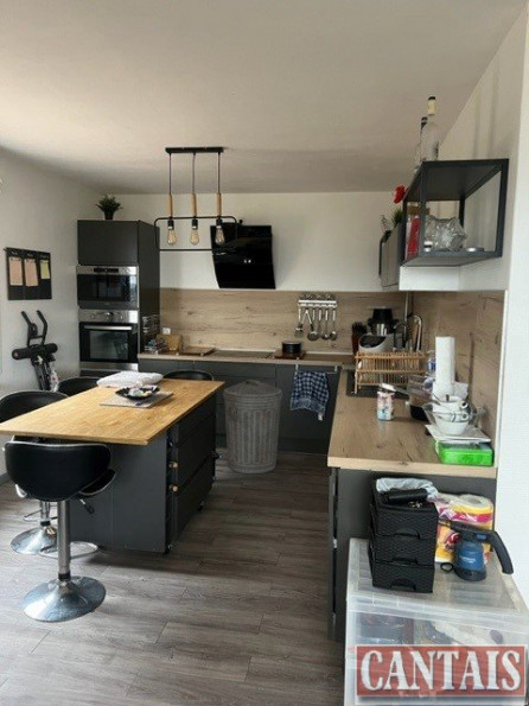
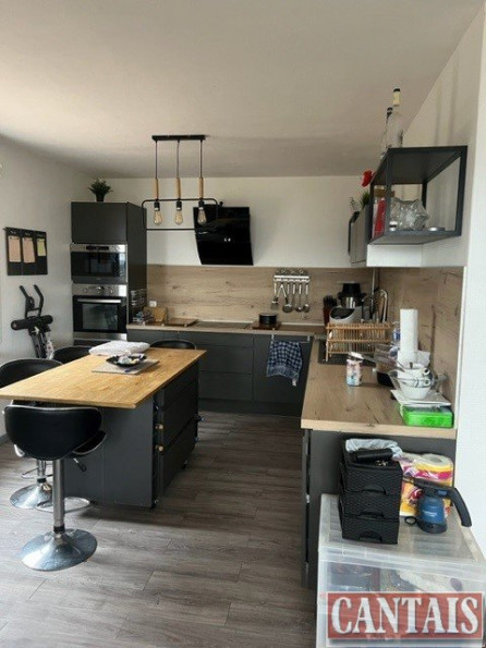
- trash can [222,379,283,475]
